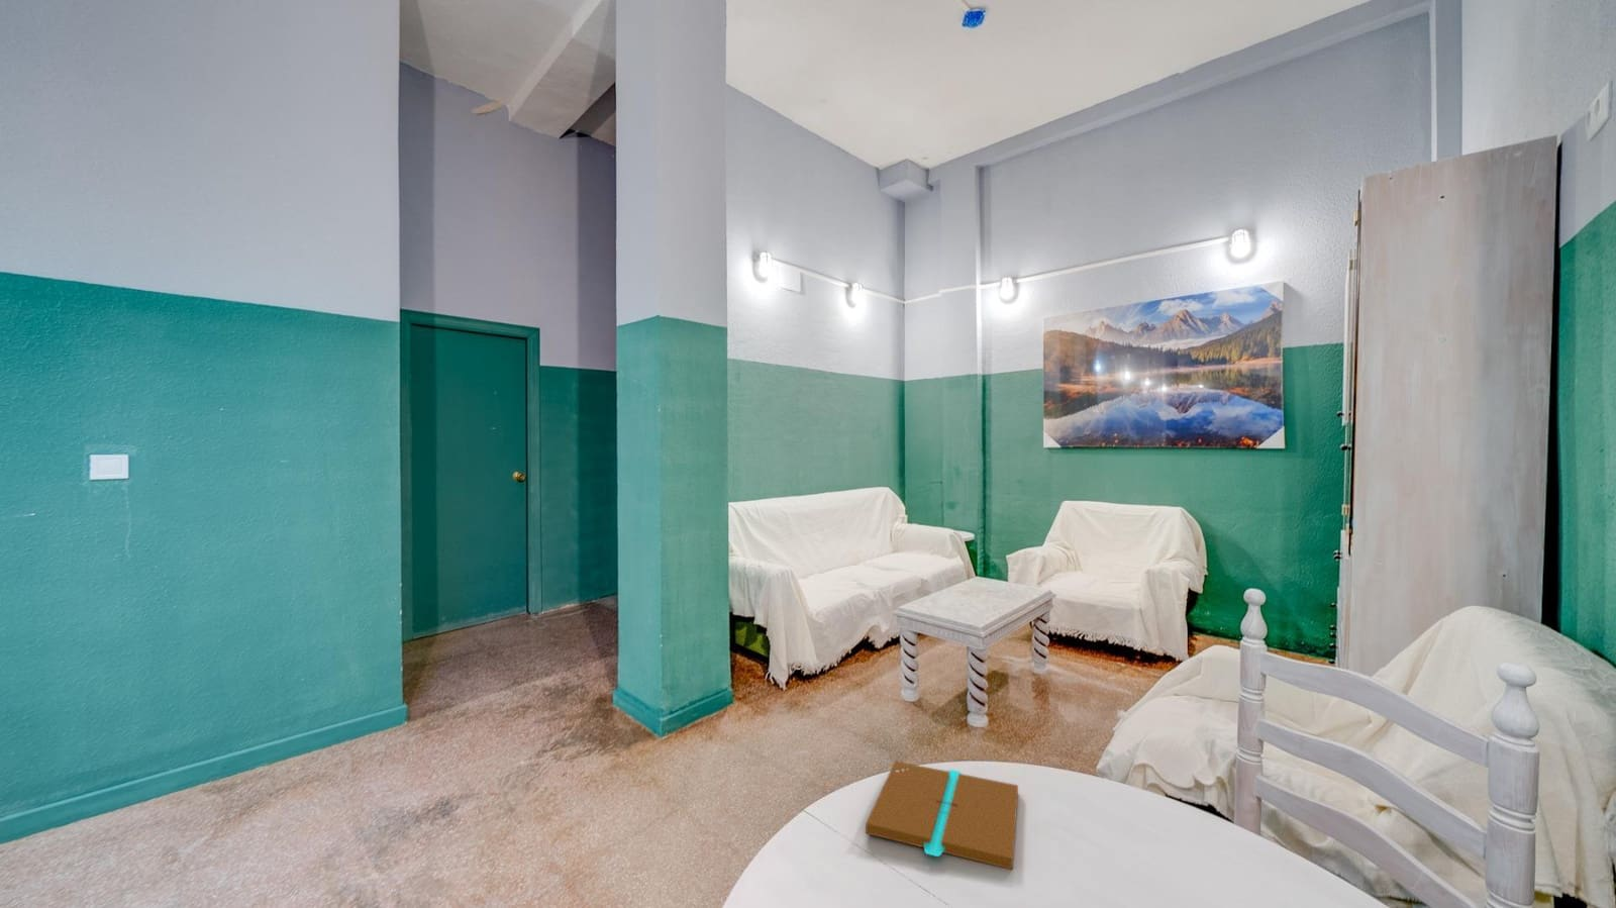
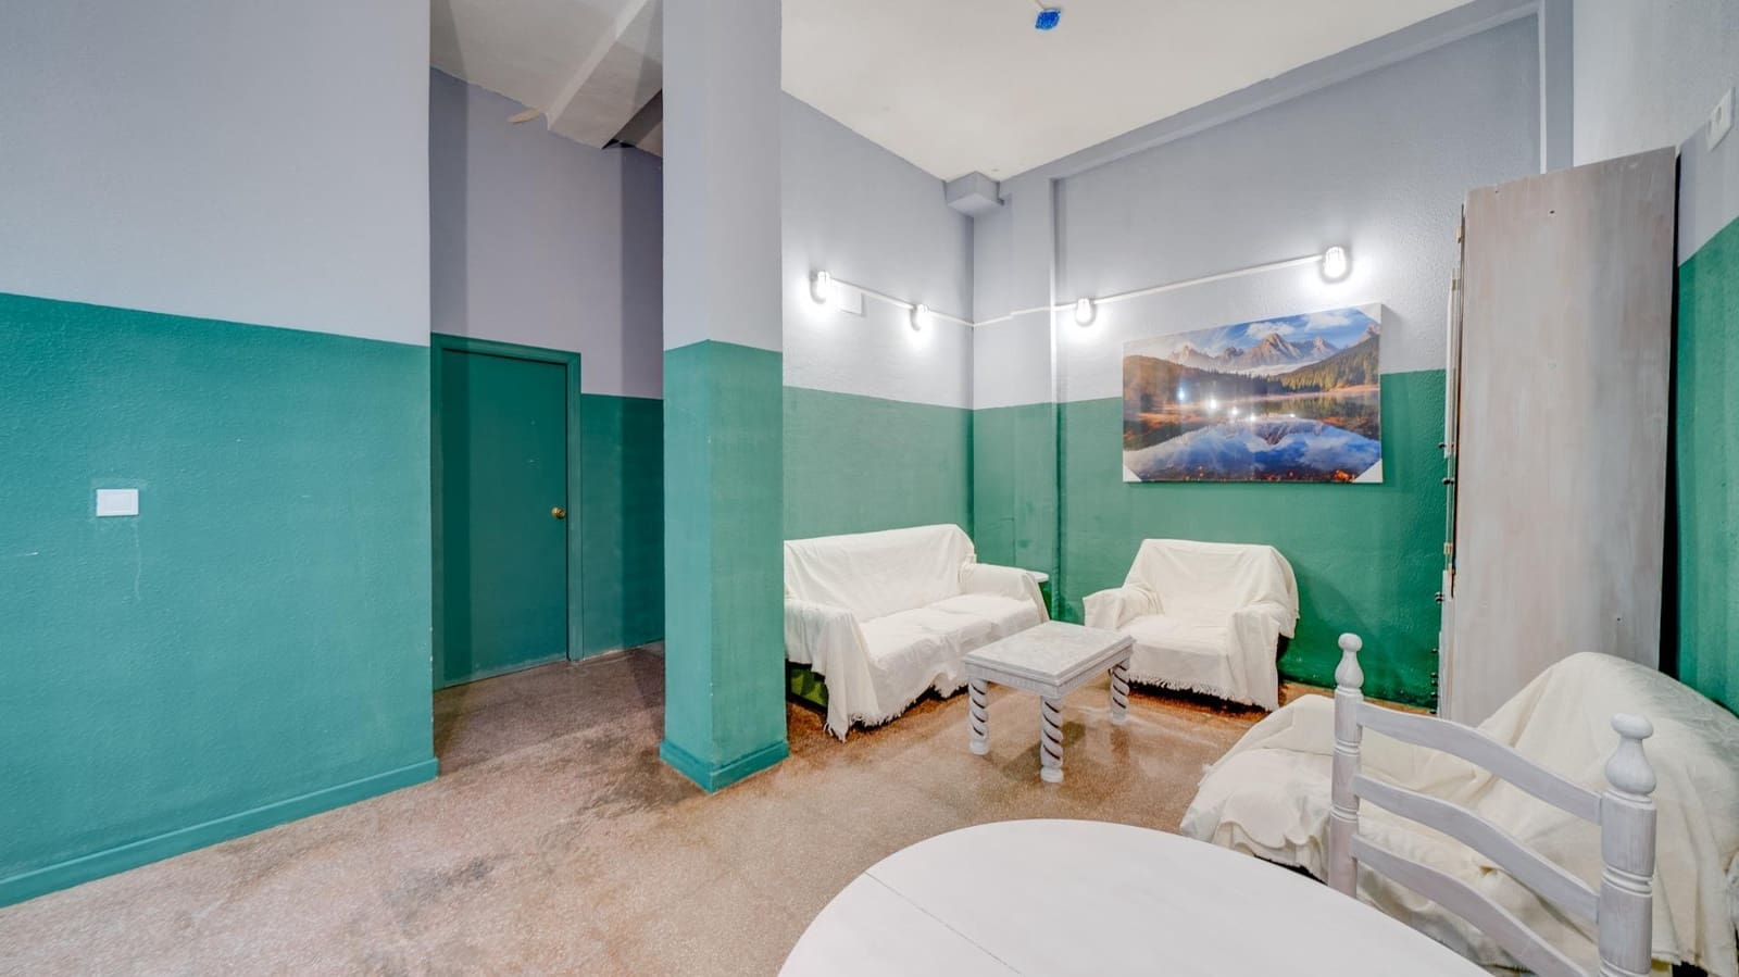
- book [865,759,1019,870]
